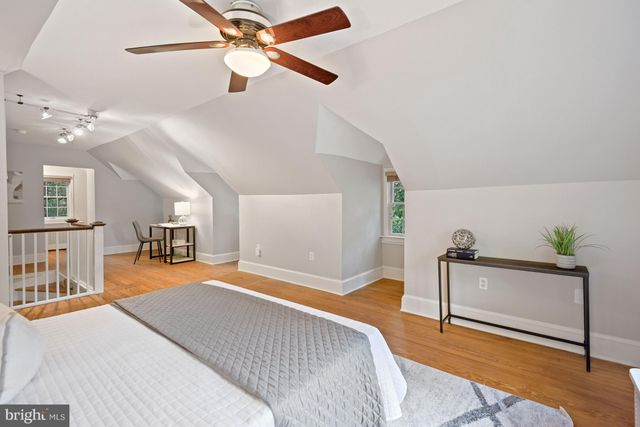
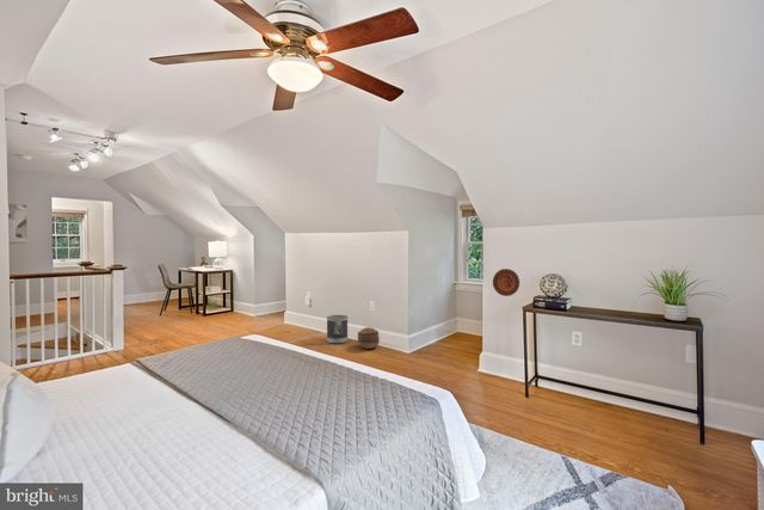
+ decorative plate [492,268,520,297]
+ wastebasket [326,314,349,345]
+ basket [357,326,381,350]
